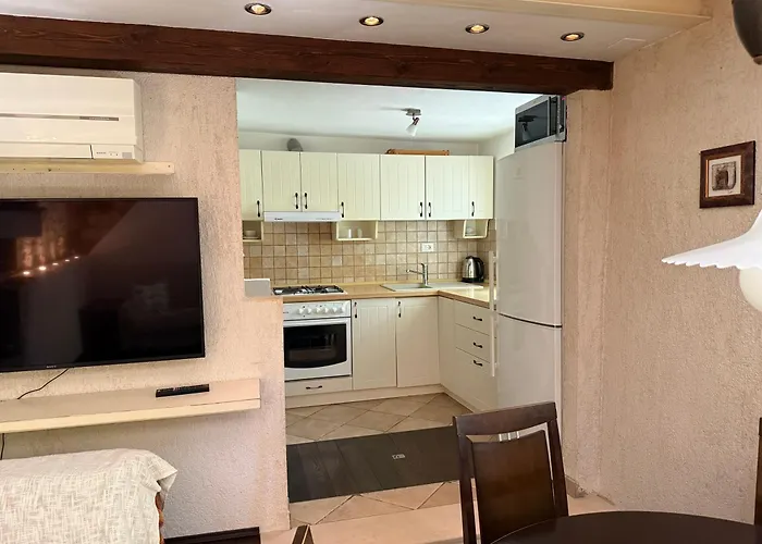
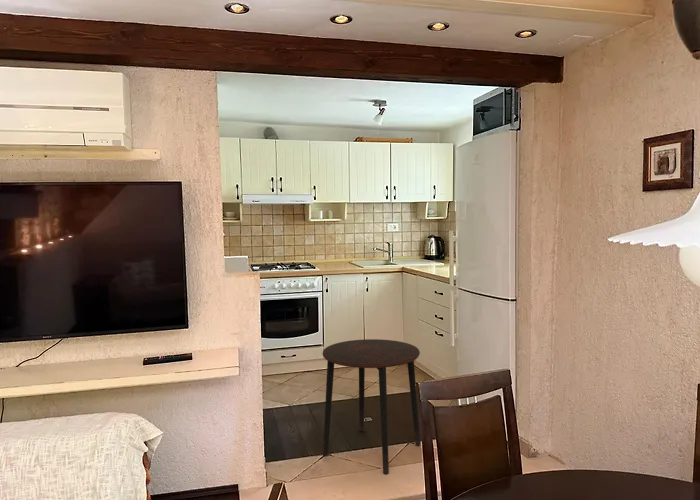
+ side table [321,338,421,475]
